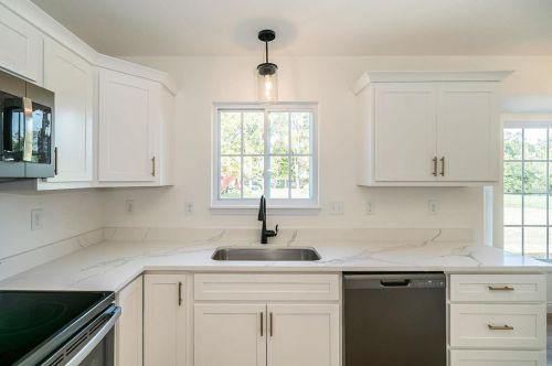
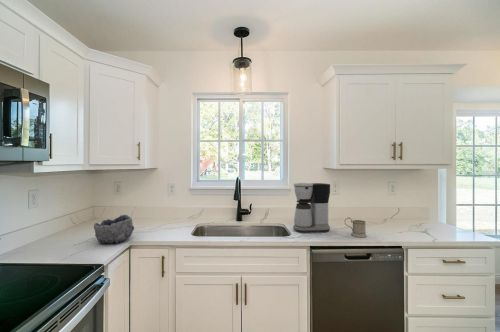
+ bowl [93,214,135,244]
+ mug [344,216,368,238]
+ coffee maker [292,182,331,234]
